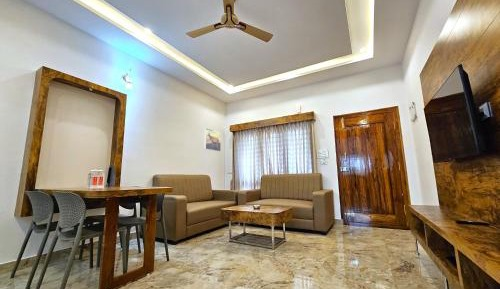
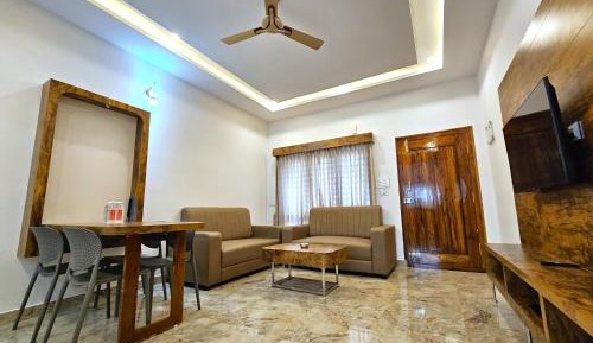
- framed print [203,127,222,153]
